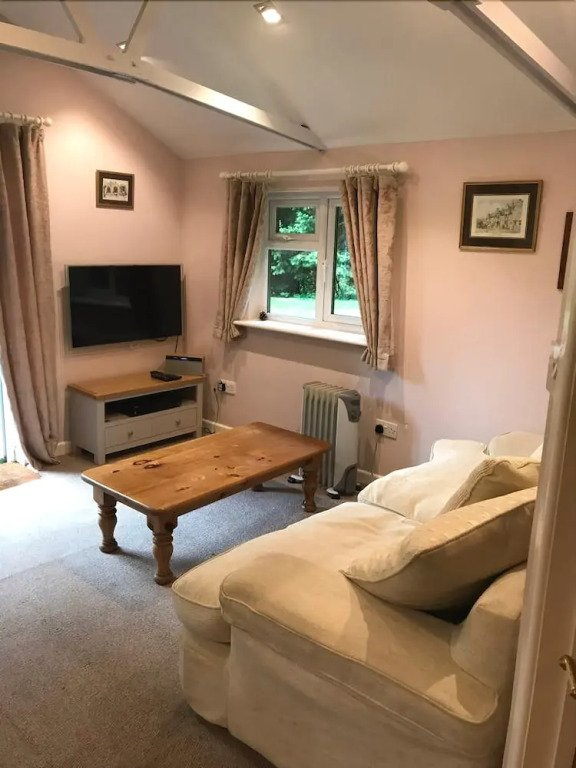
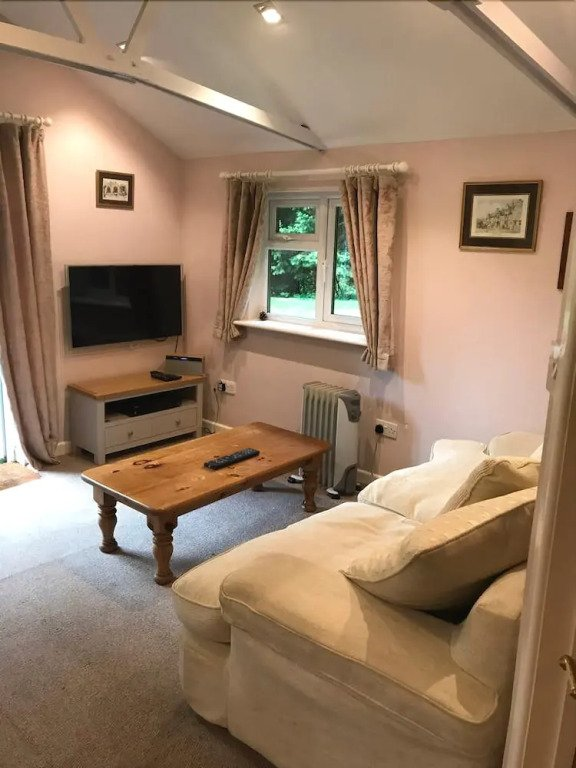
+ remote control [203,447,261,471]
